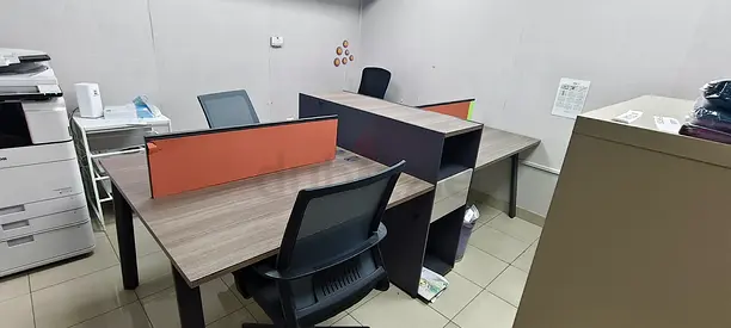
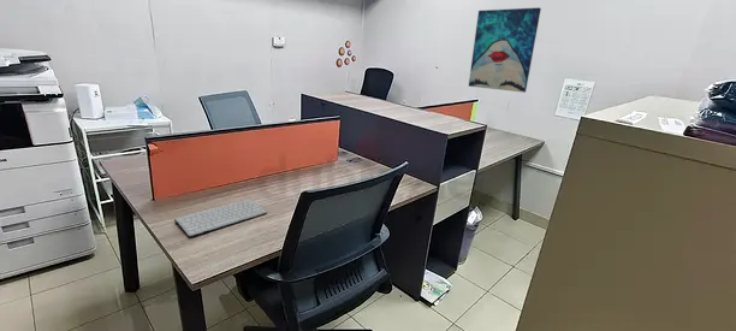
+ wall art [468,6,542,94]
+ keyboard [173,197,268,237]
